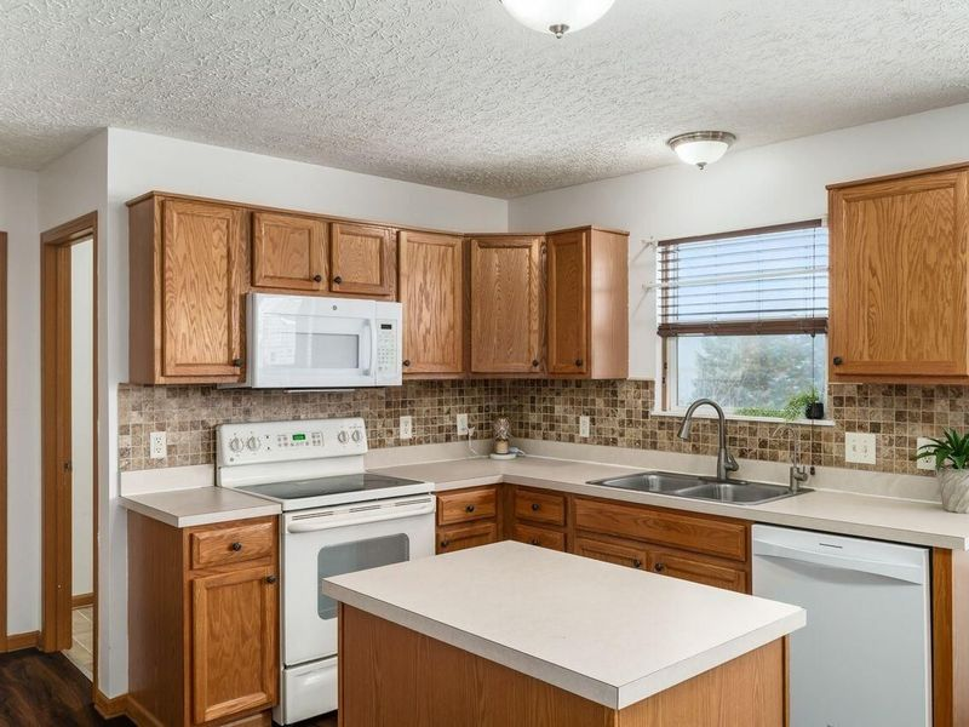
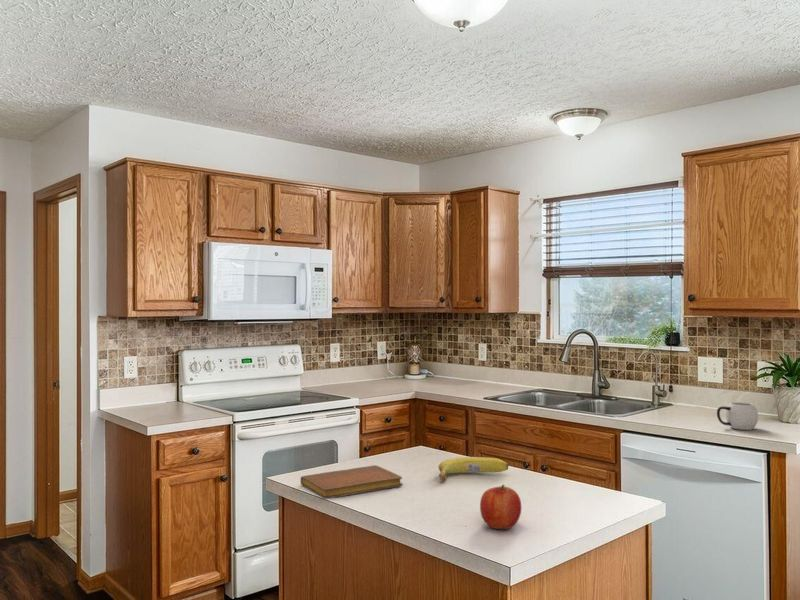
+ notebook [300,464,404,500]
+ fruit [479,484,522,530]
+ mug [716,401,759,431]
+ fruit [437,456,509,484]
